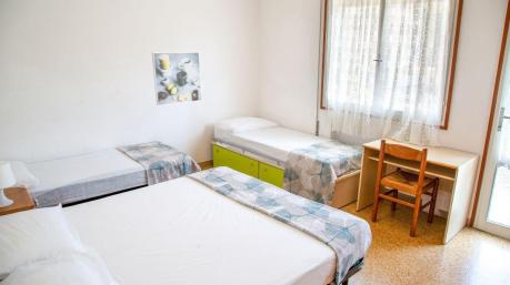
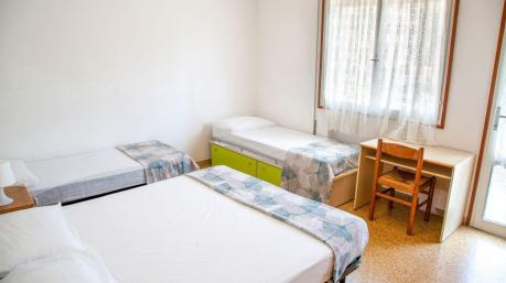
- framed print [151,51,203,106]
